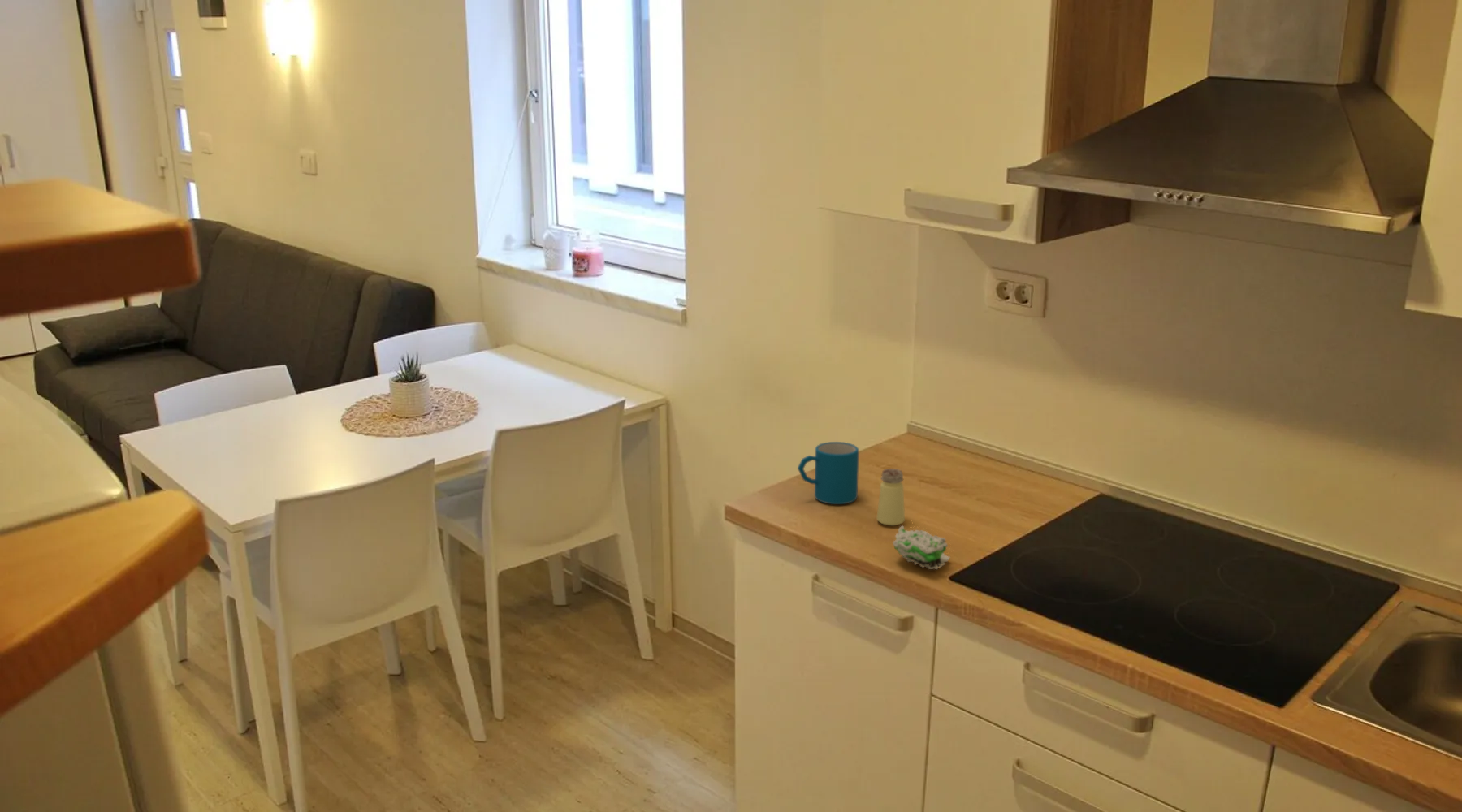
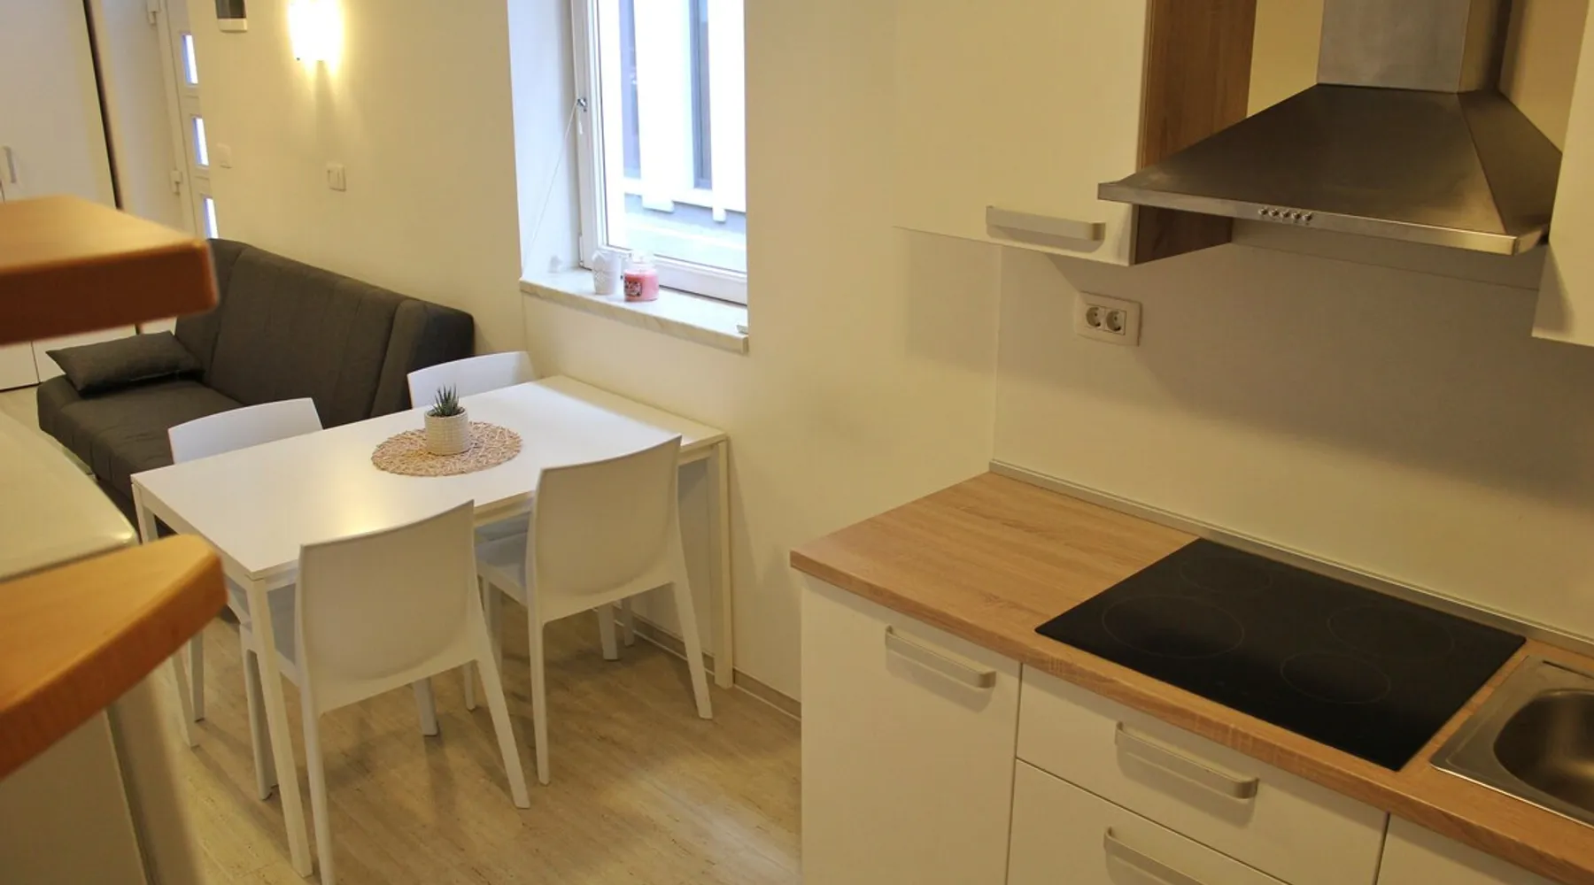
- sponge [892,523,951,570]
- saltshaker [876,468,906,526]
- mug [797,441,859,505]
